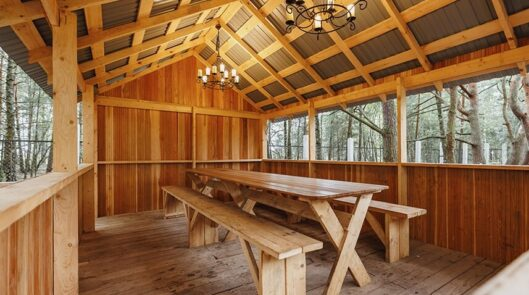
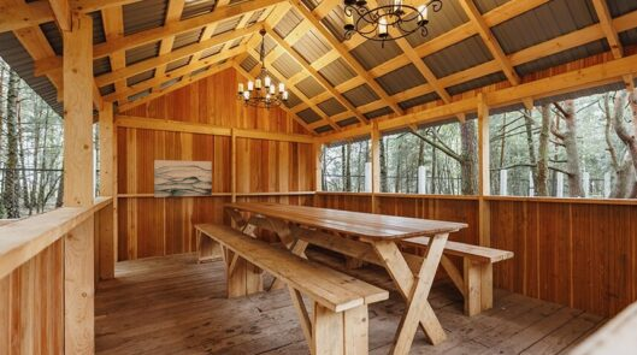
+ wall art [153,159,213,199]
